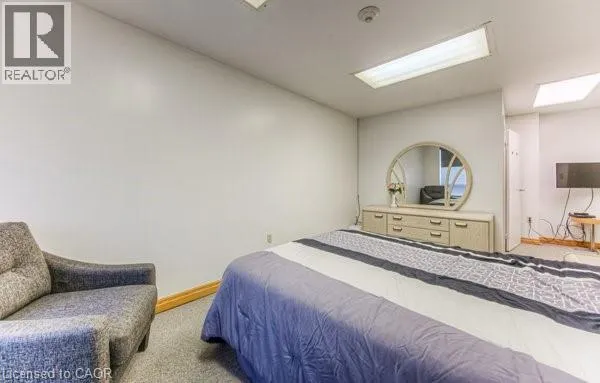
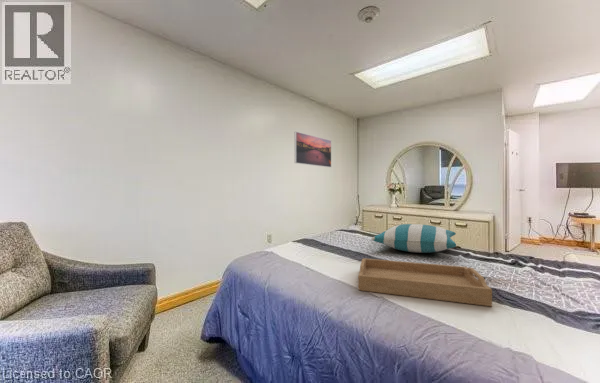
+ pillow [371,223,457,254]
+ serving tray [358,257,493,307]
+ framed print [293,131,332,168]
